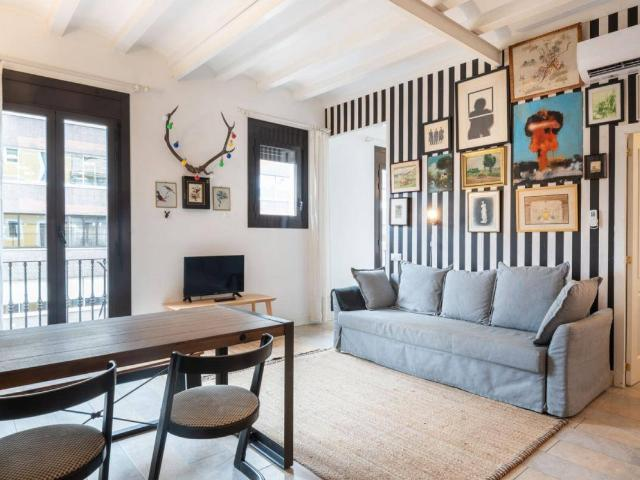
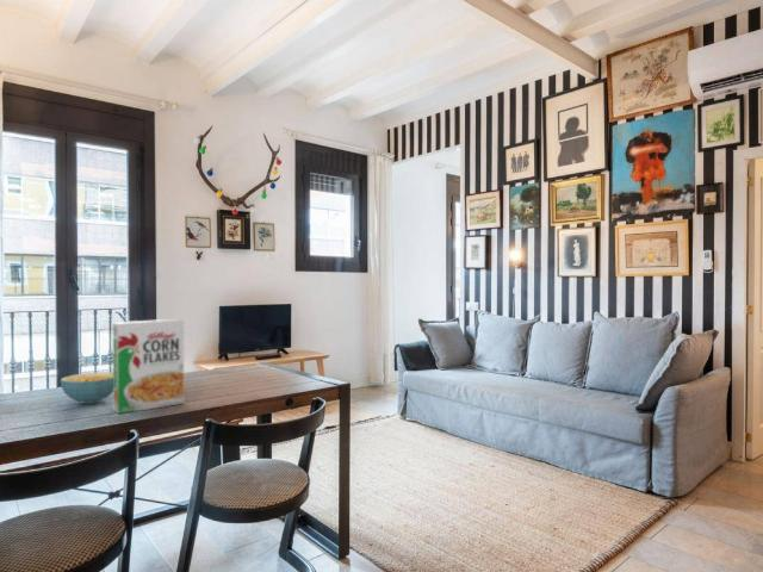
+ cereal box [111,318,185,415]
+ cereal bowl [60,371,113,405]
